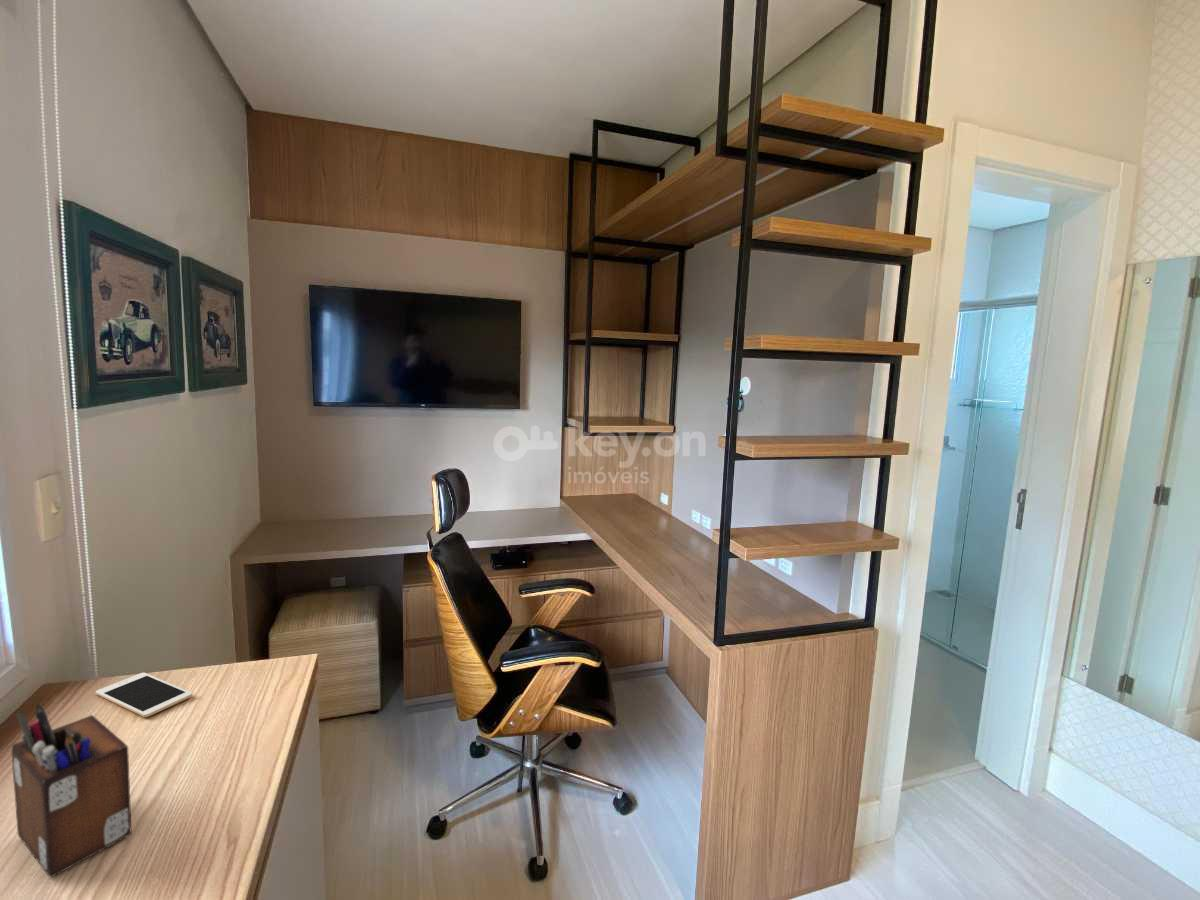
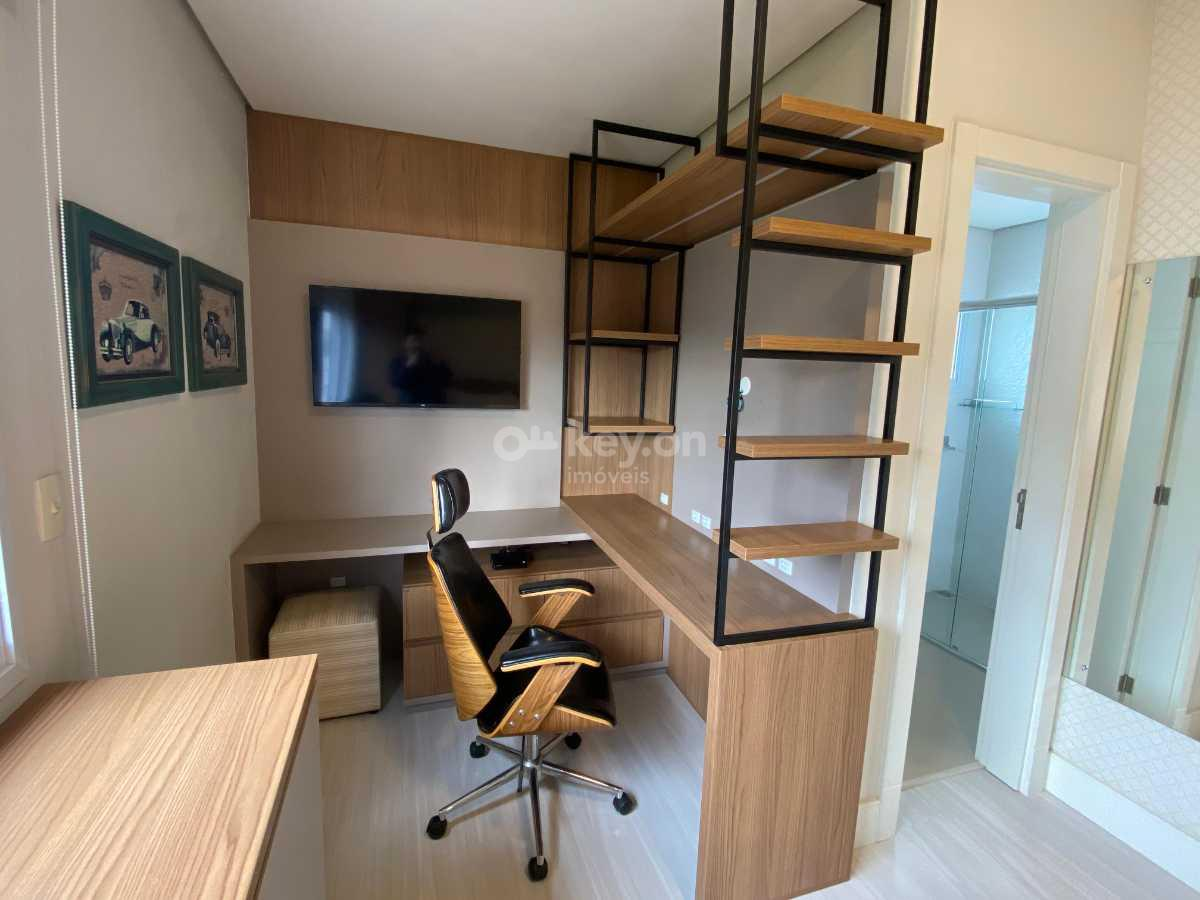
- cell phone [95,672,193,718]
- desk organizer [10,703,132,878]
